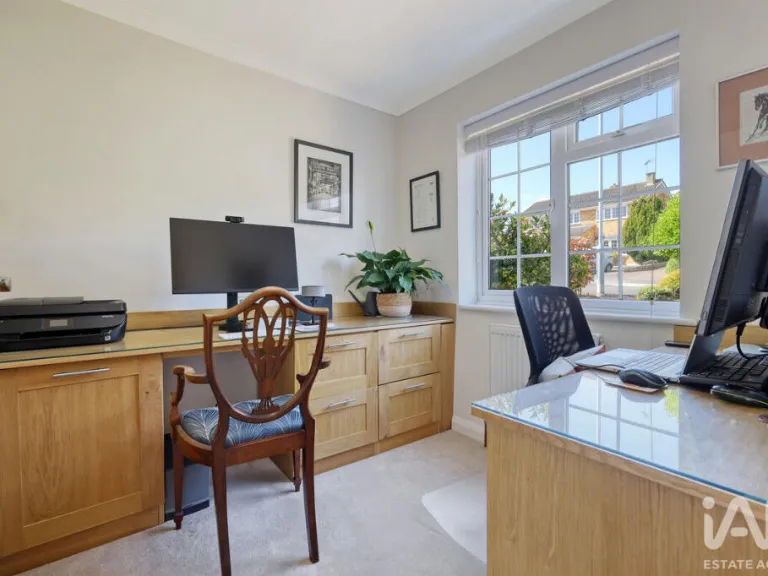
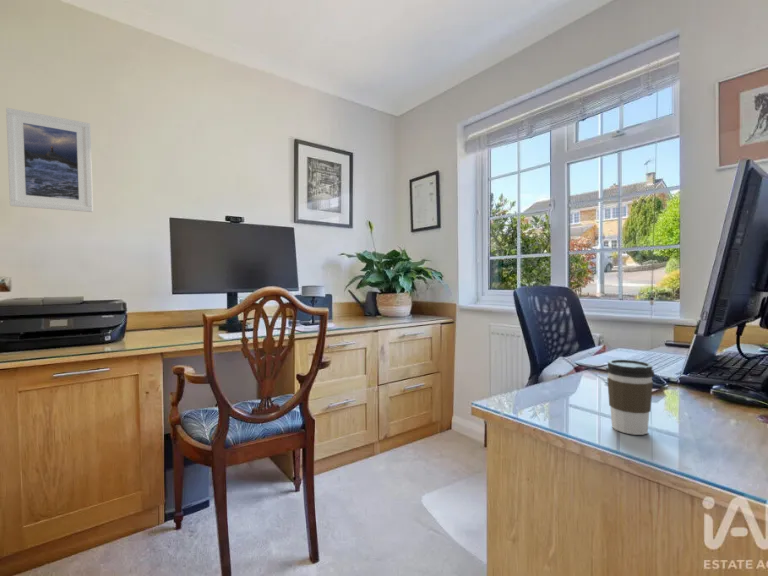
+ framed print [5,107,94,213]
+ coffee cup [605,358,655,436]
